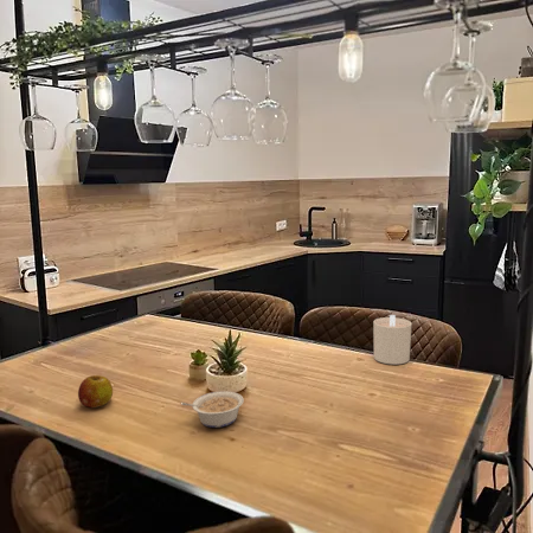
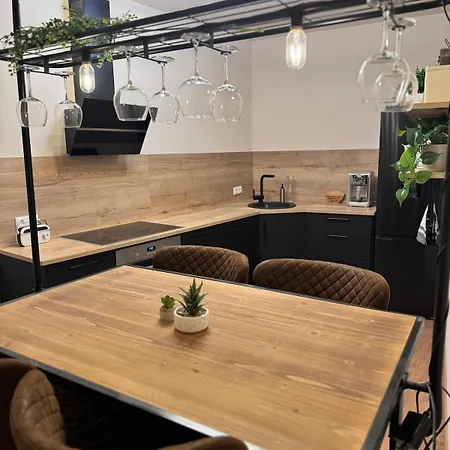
- legume [180,390,245,429]
- fruit [77,374,114,409]
- candle [372,314,412,366]
